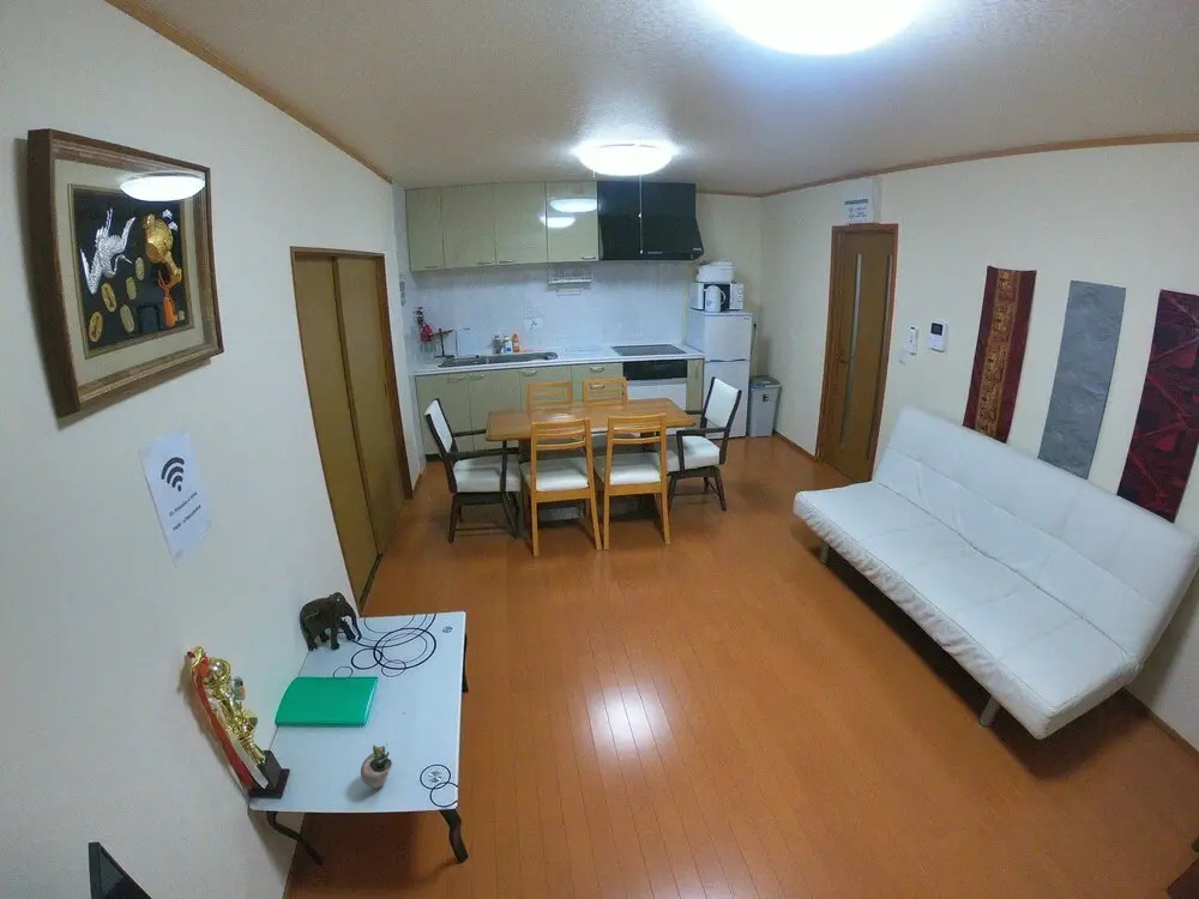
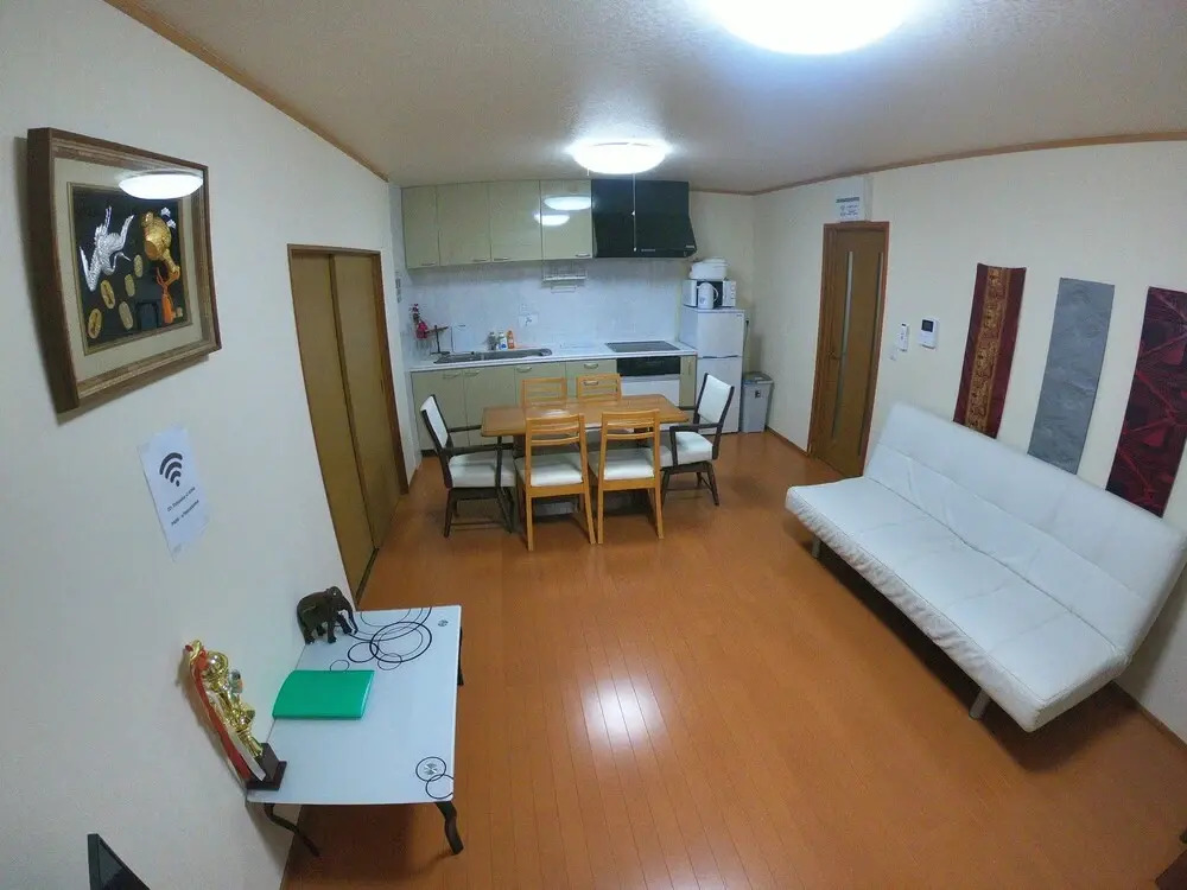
- succulent plant [360,711,406,789]
